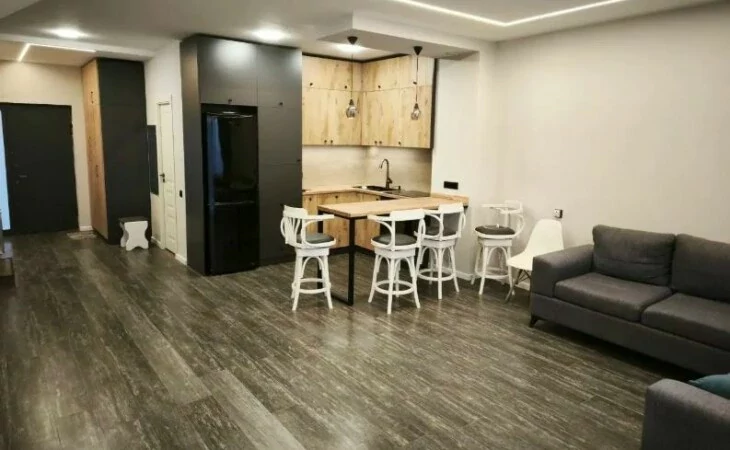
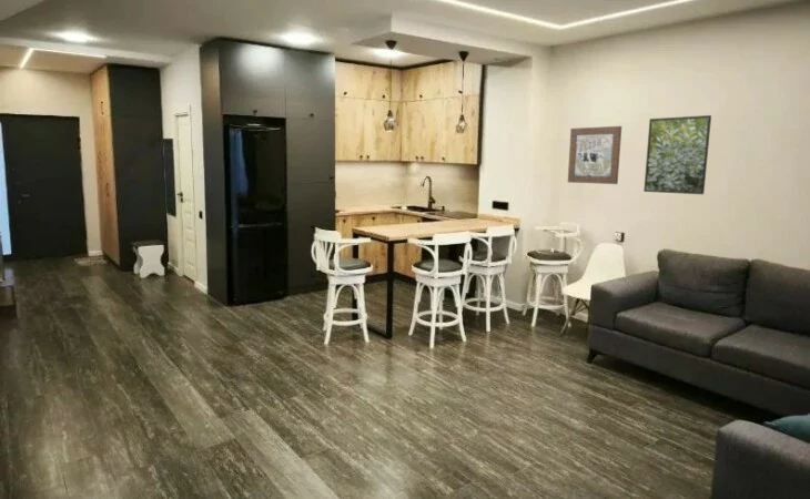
+ wall art [567,125,622,185]
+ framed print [642,114,712,195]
